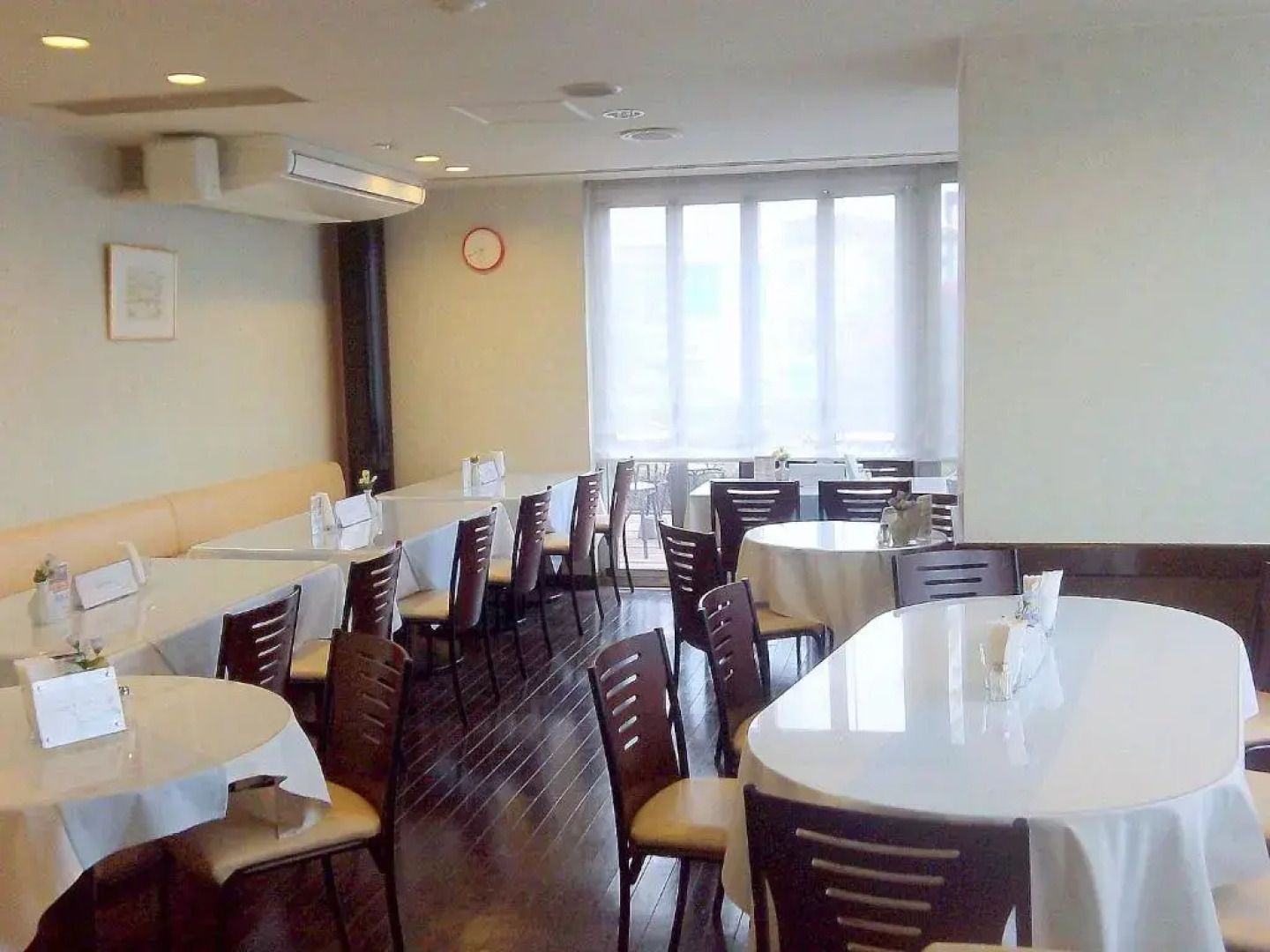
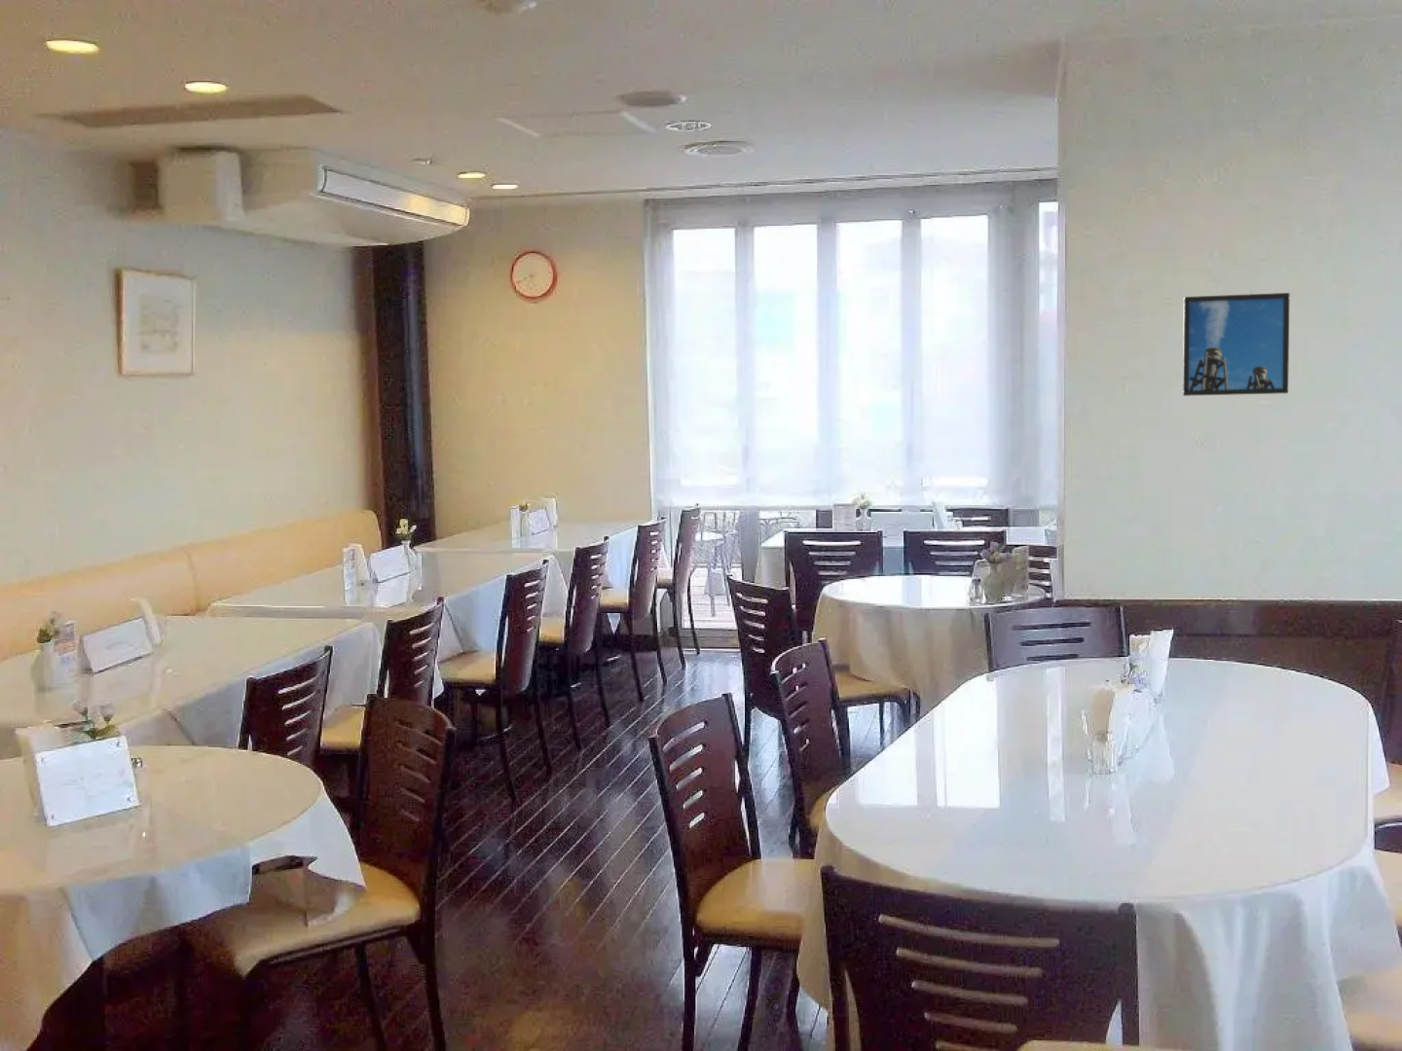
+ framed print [1182,291,1291,397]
